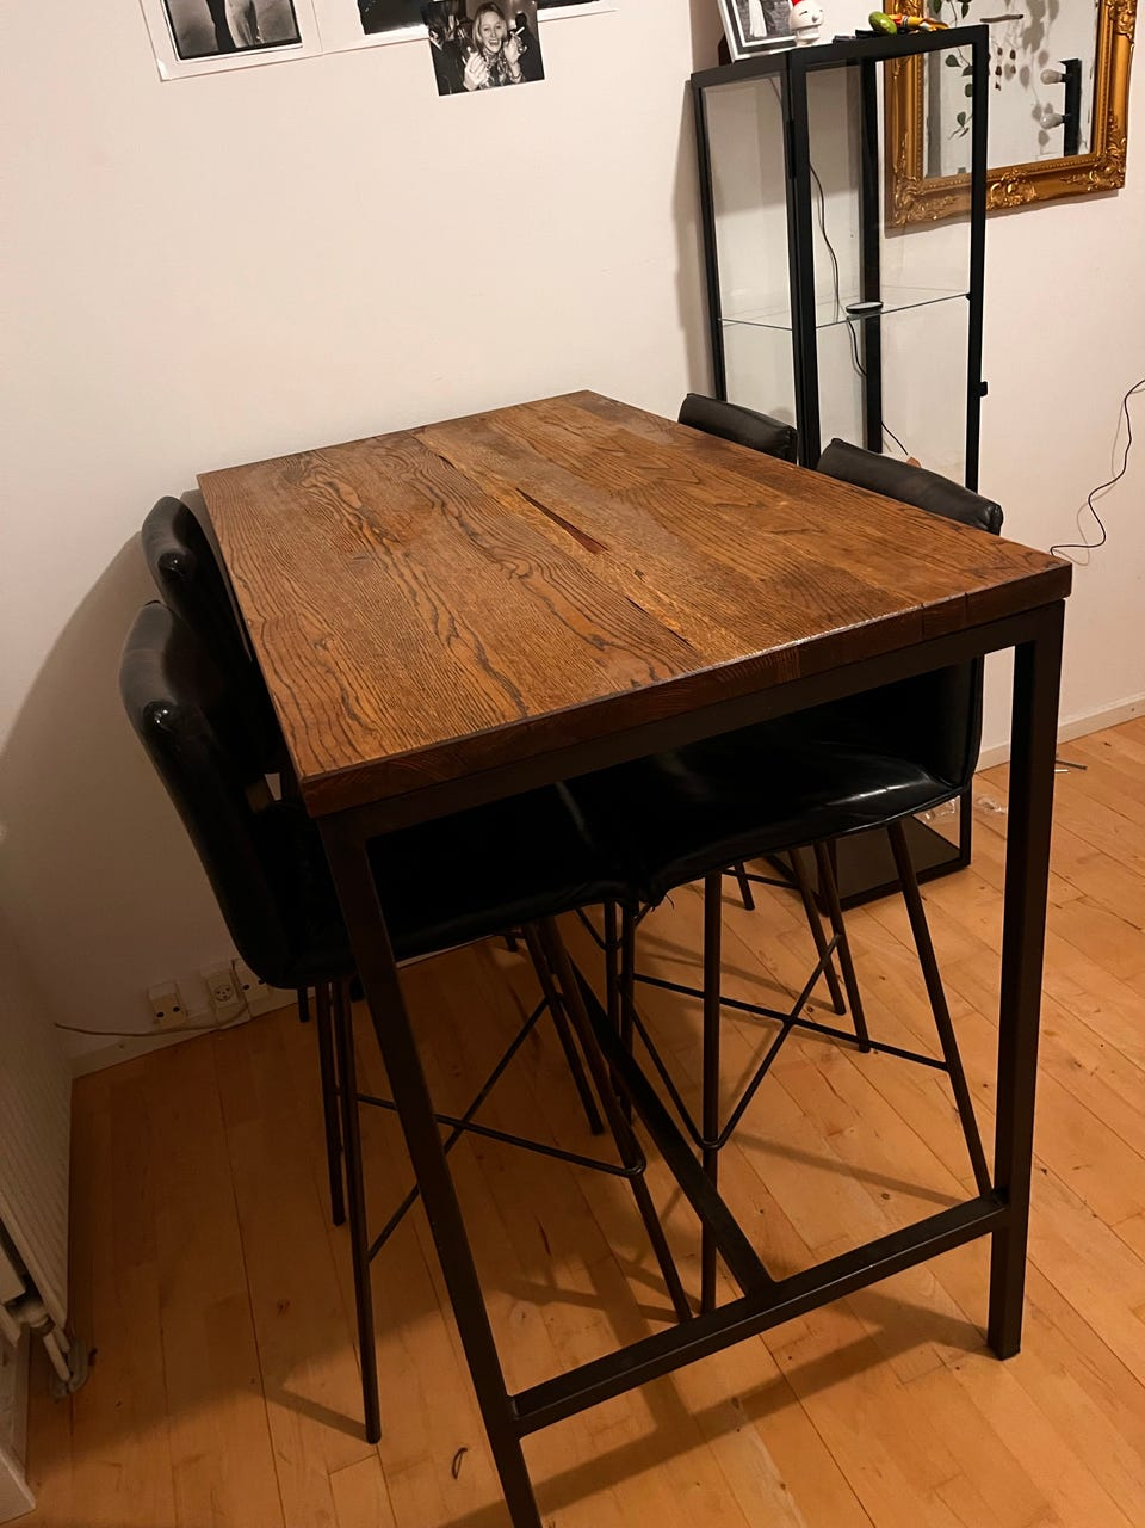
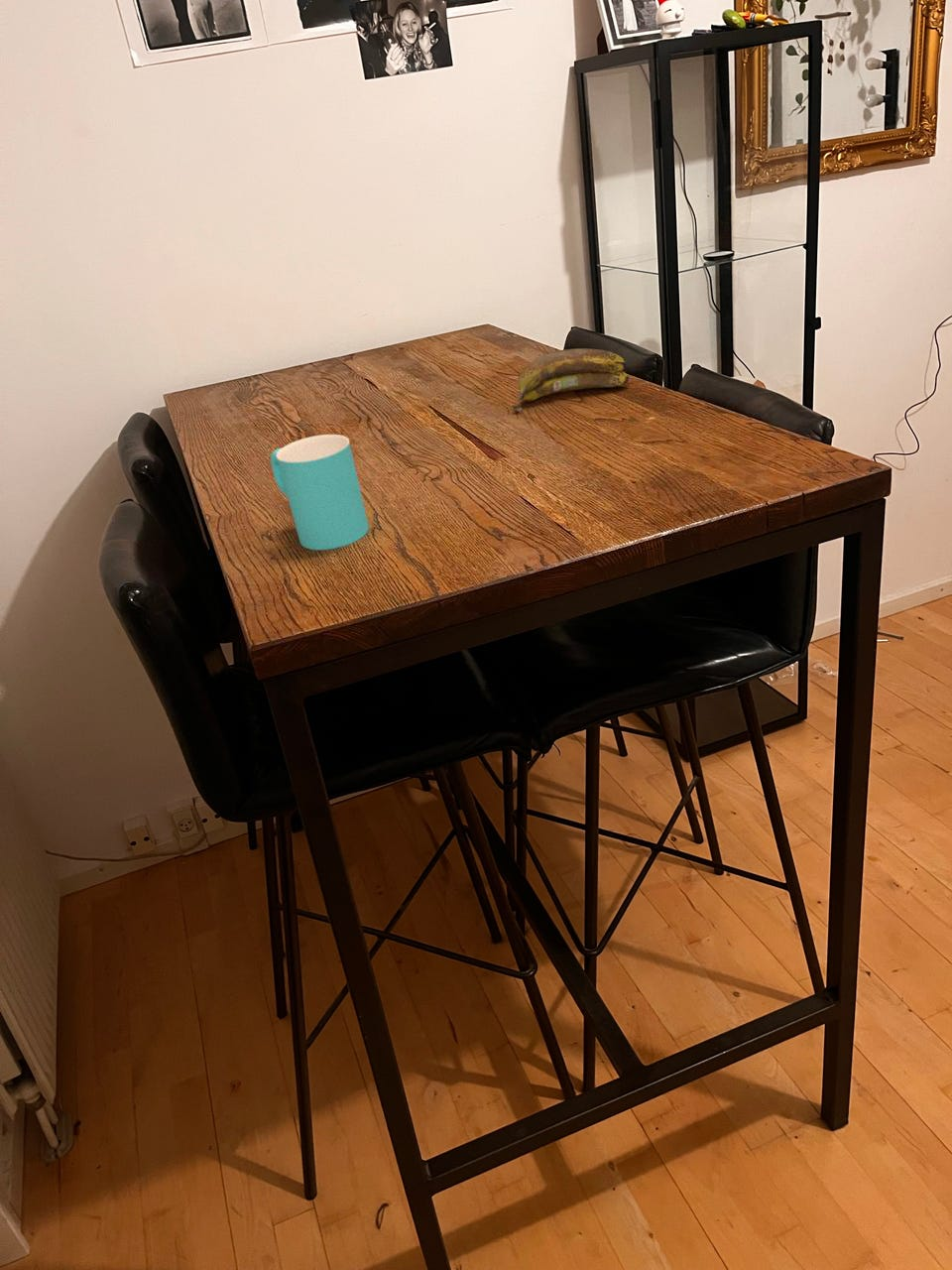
+ cup [270,434,370,551]
+ banana [512,347,630,413]
